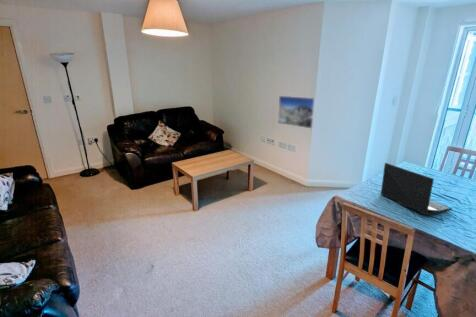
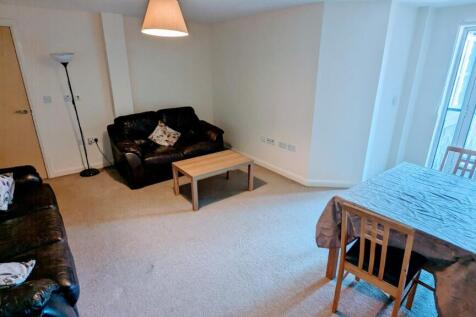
- laptop [380,162,453,217]
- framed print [277,95,317,130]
